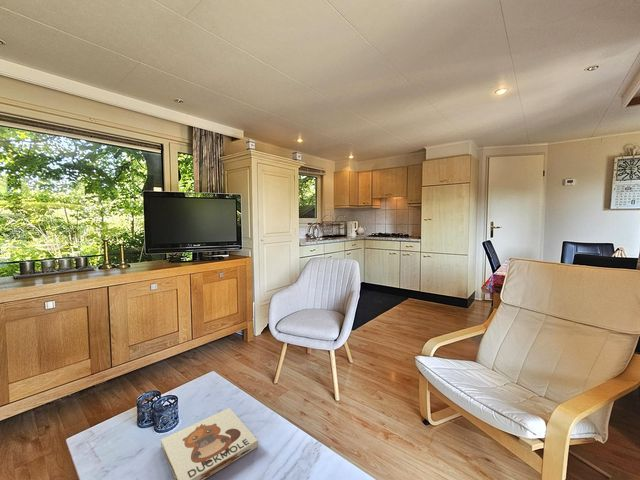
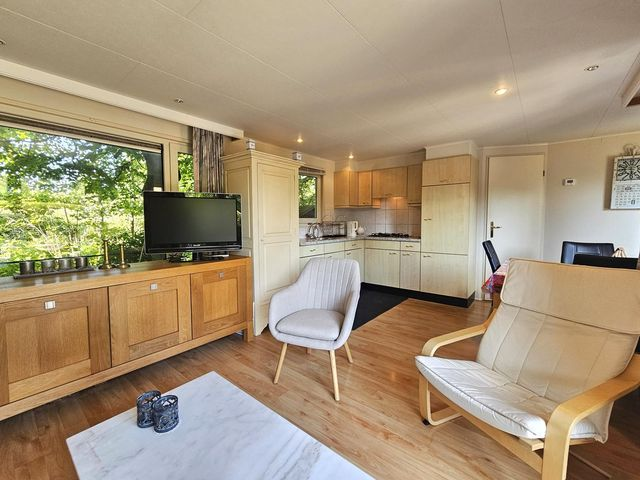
- board game [160,407,259,480]
